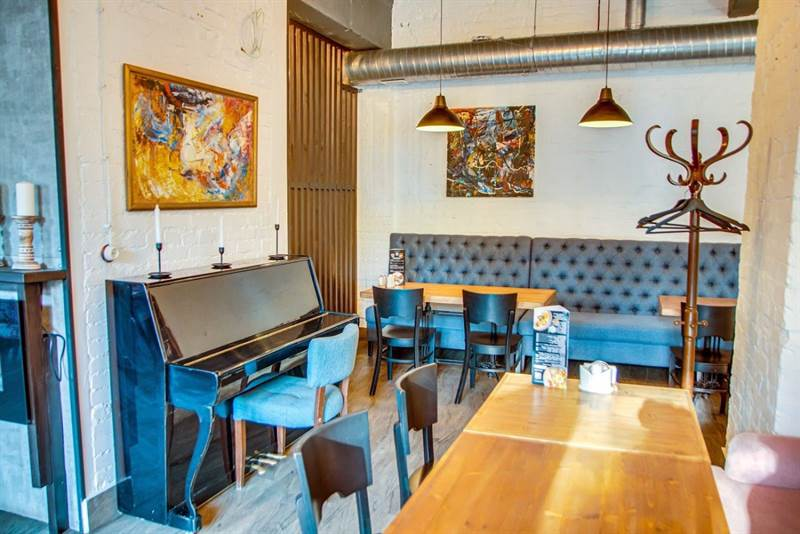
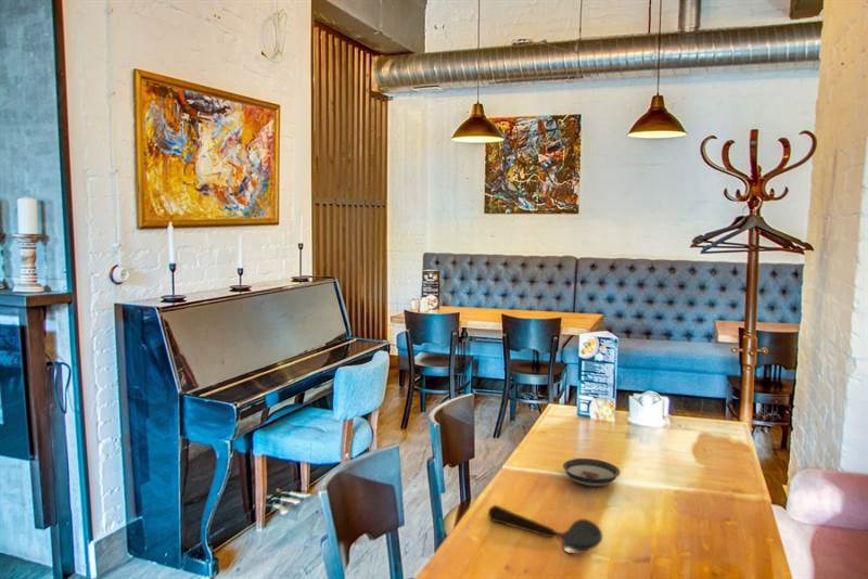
+ saucer [562,458,622,487]
+ spoon [487,504,603,554]
